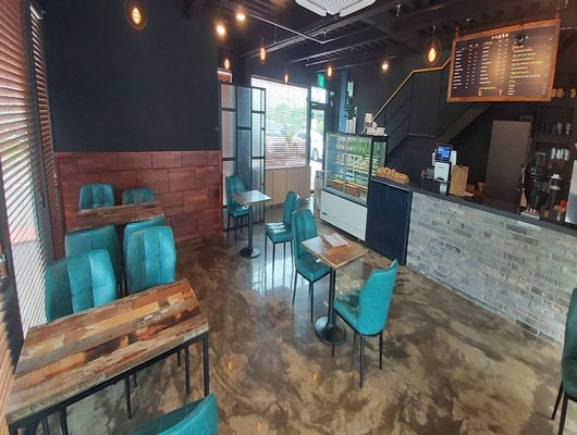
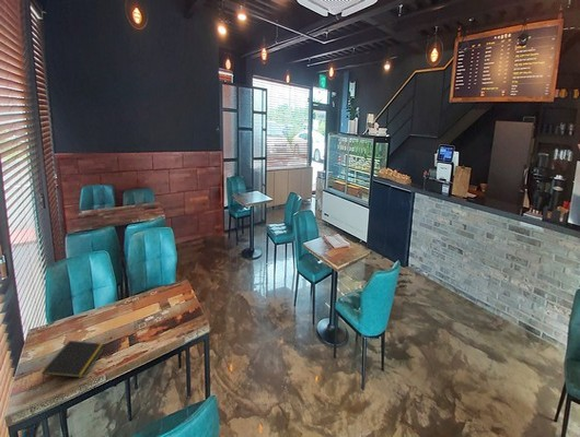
+ notepad [40,340,107,383]
